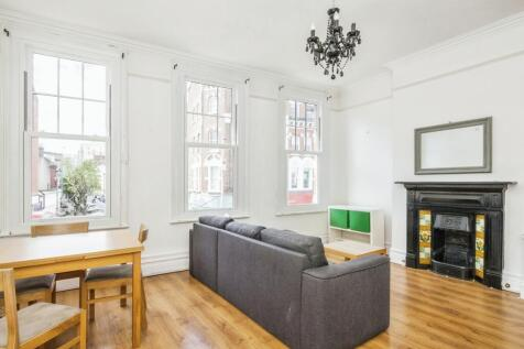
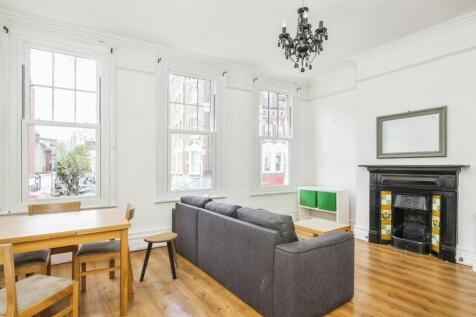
+ stool [139,231,180,283]
